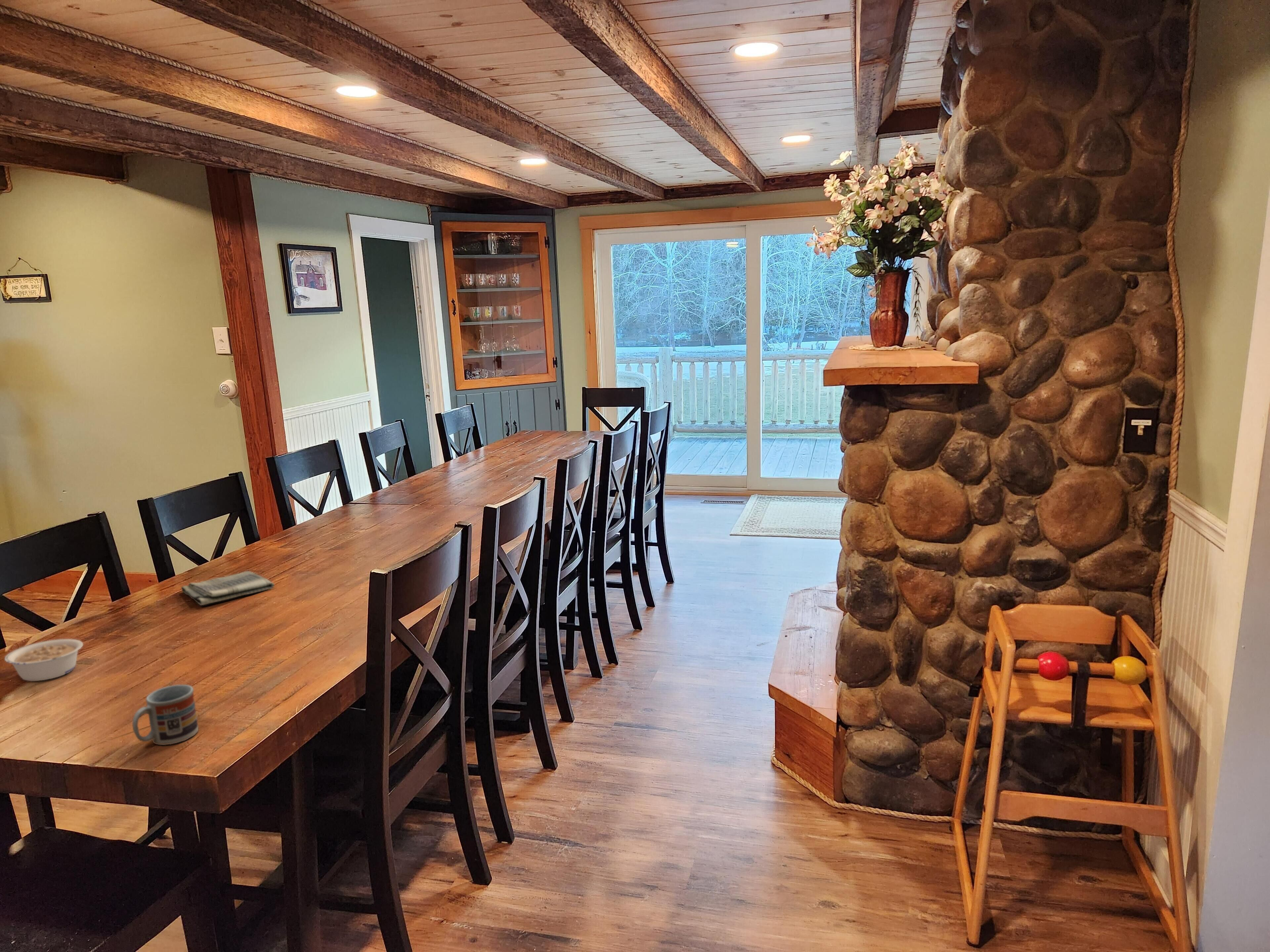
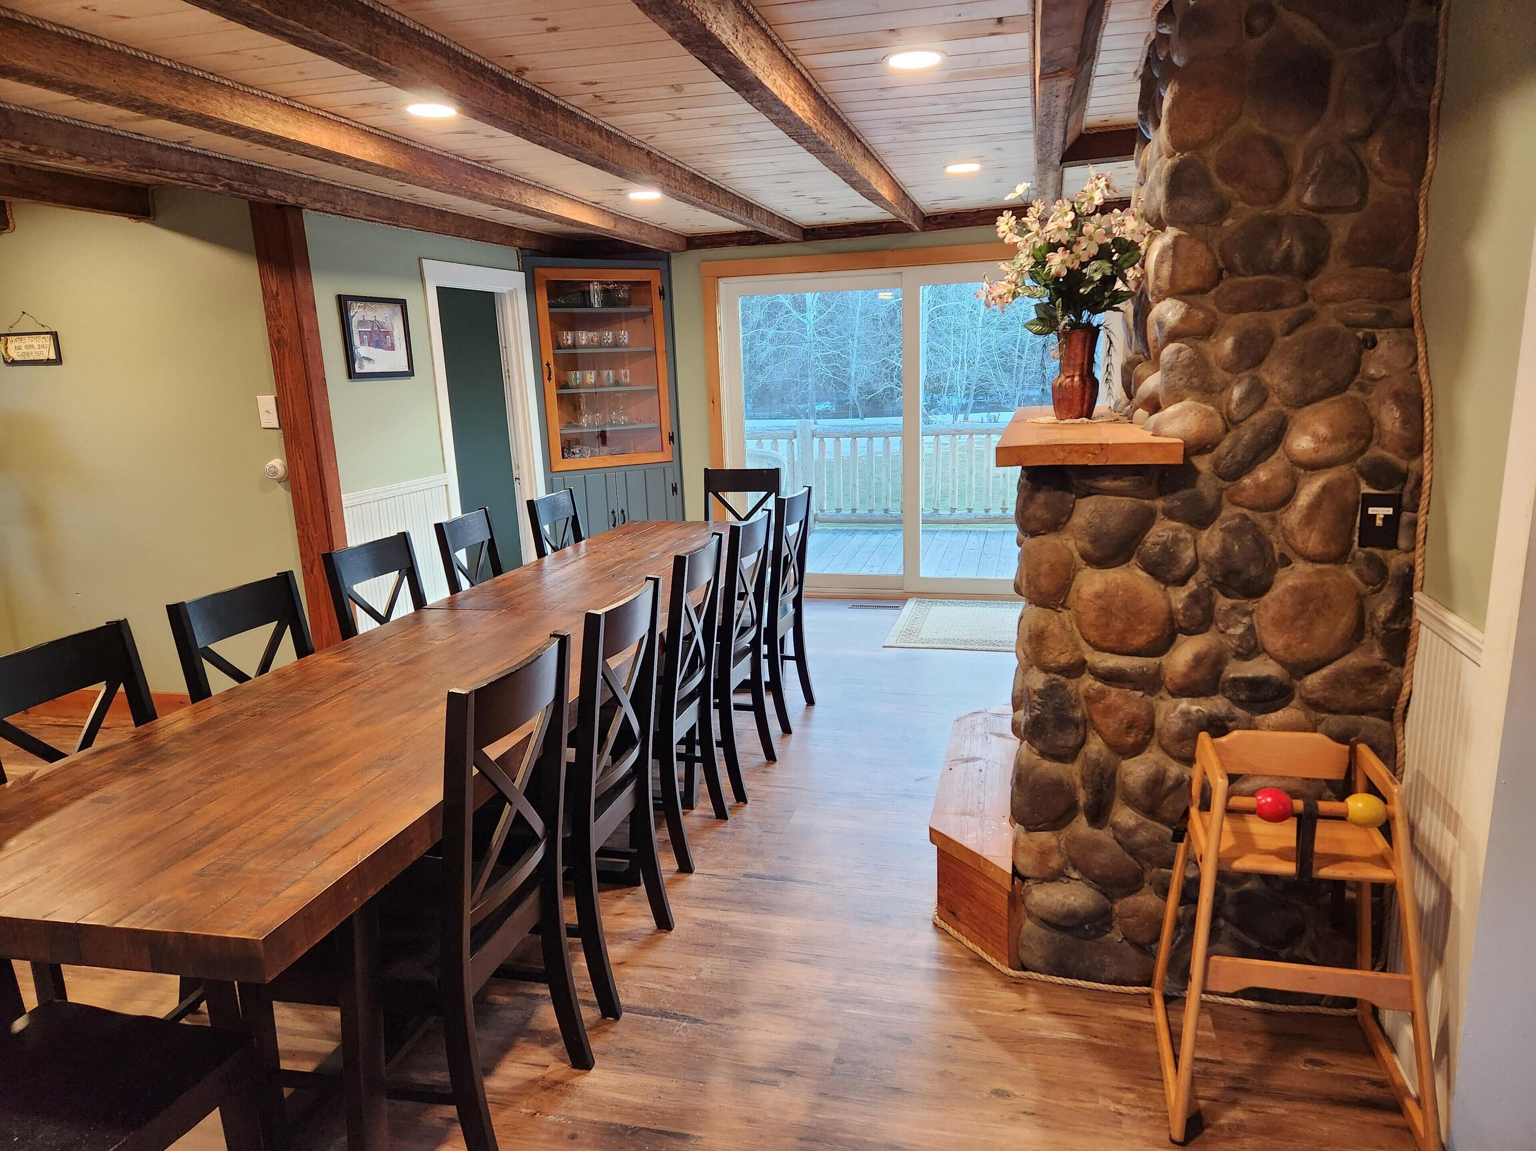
- legume [4,639,83,682]
- dish towel [181,571,275,606]
- cup [132,684,199,745]
